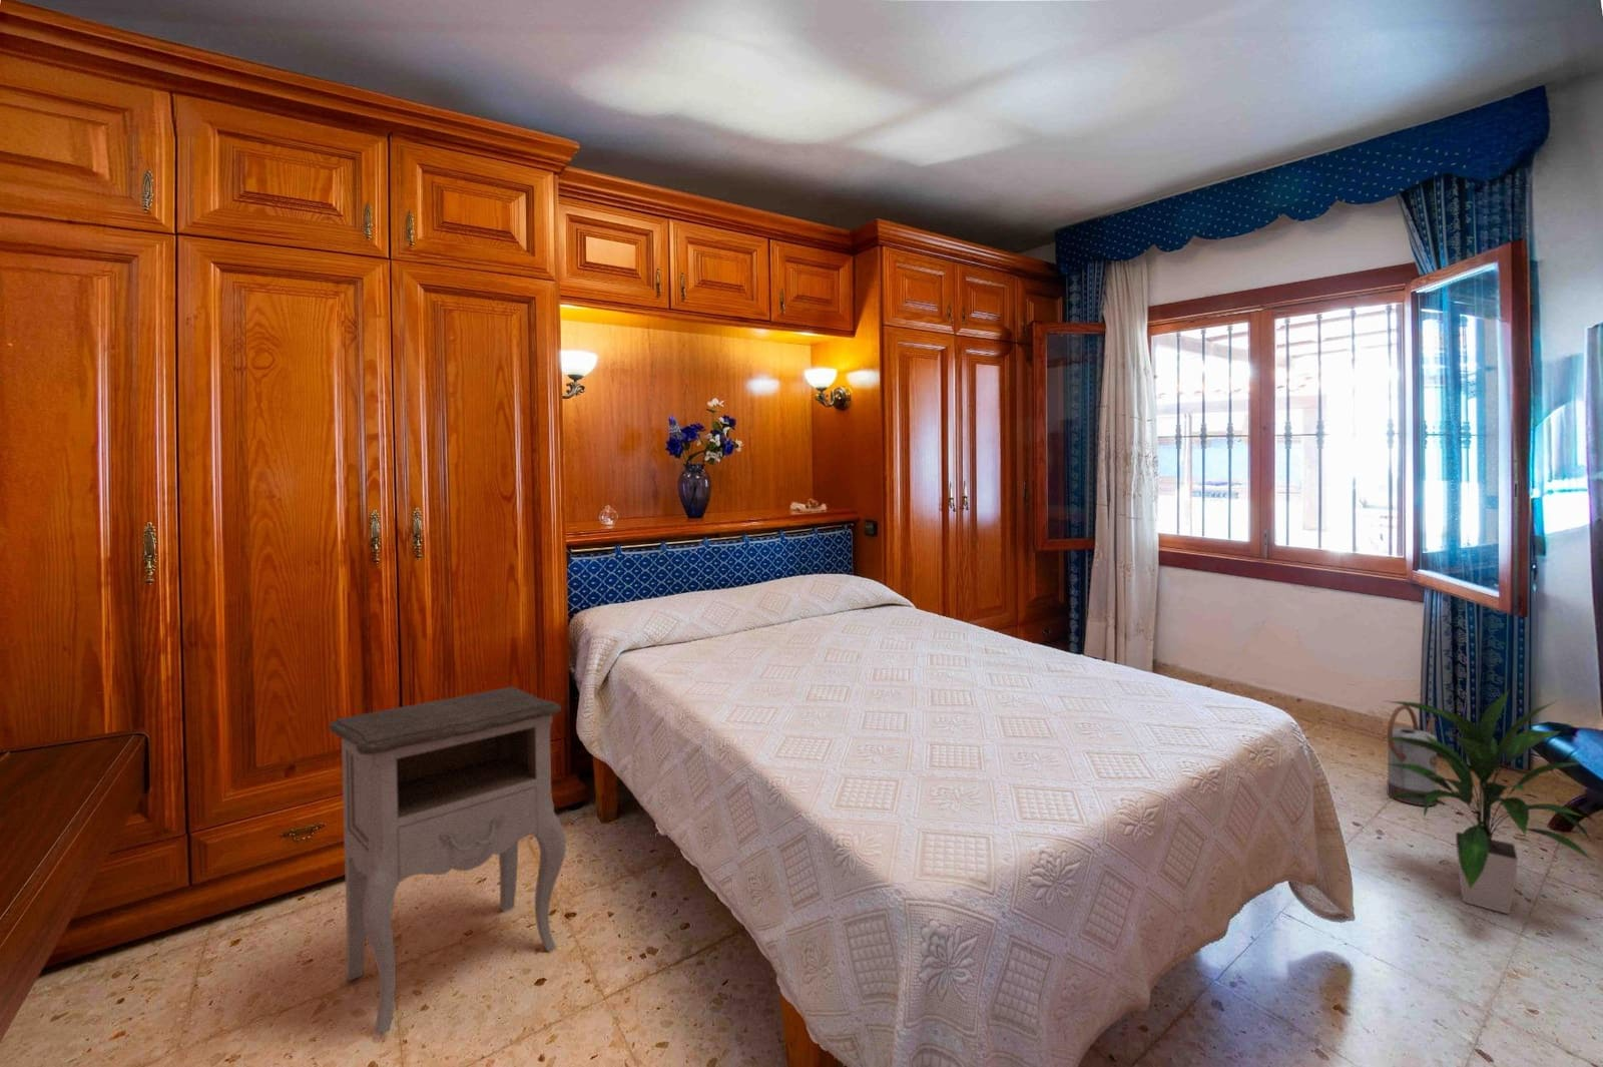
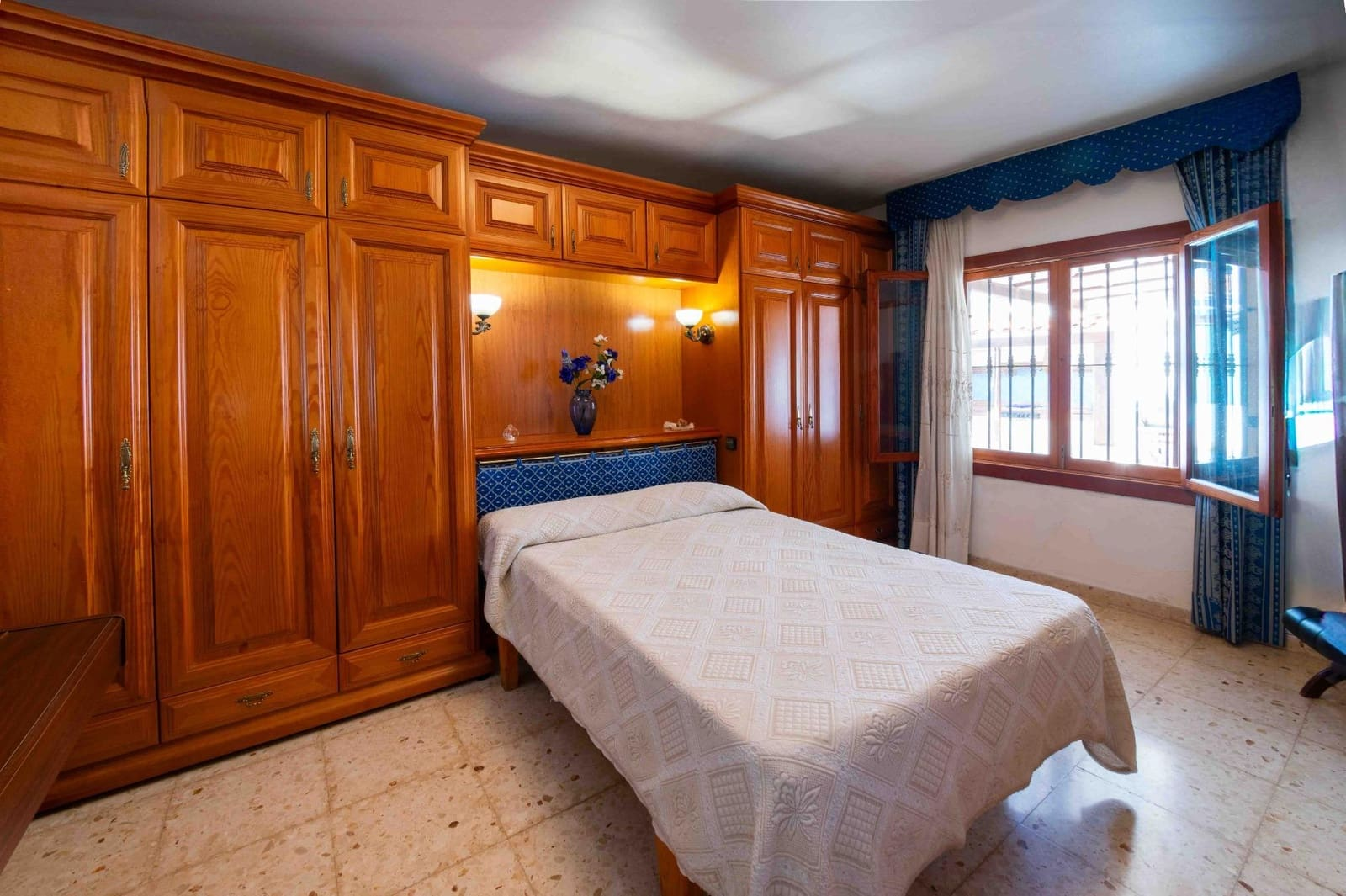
- indoor plant [1377,688,1596,915]
- nightstand [328,686,567,1035]
- watering can [1386,704,1439,806]
